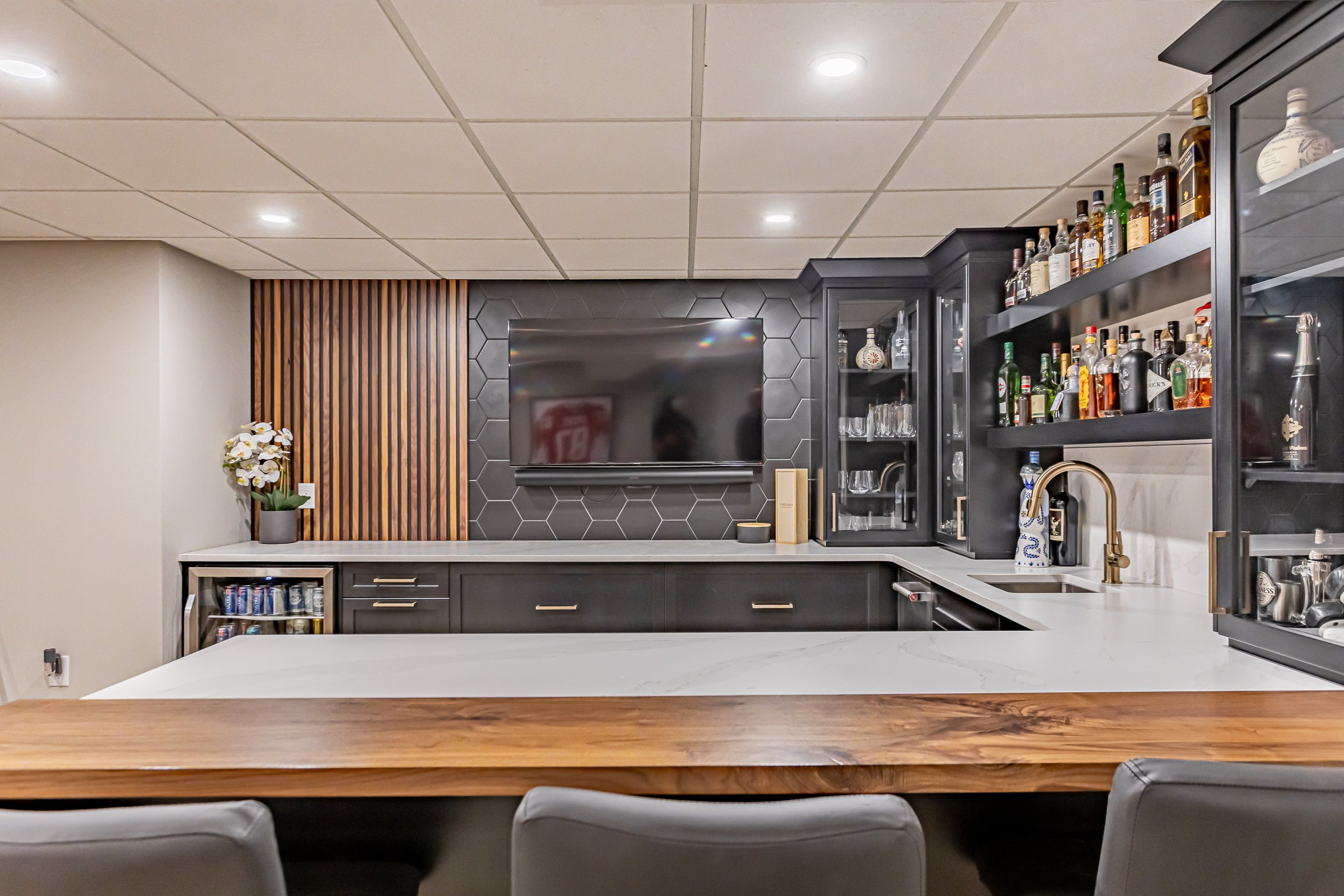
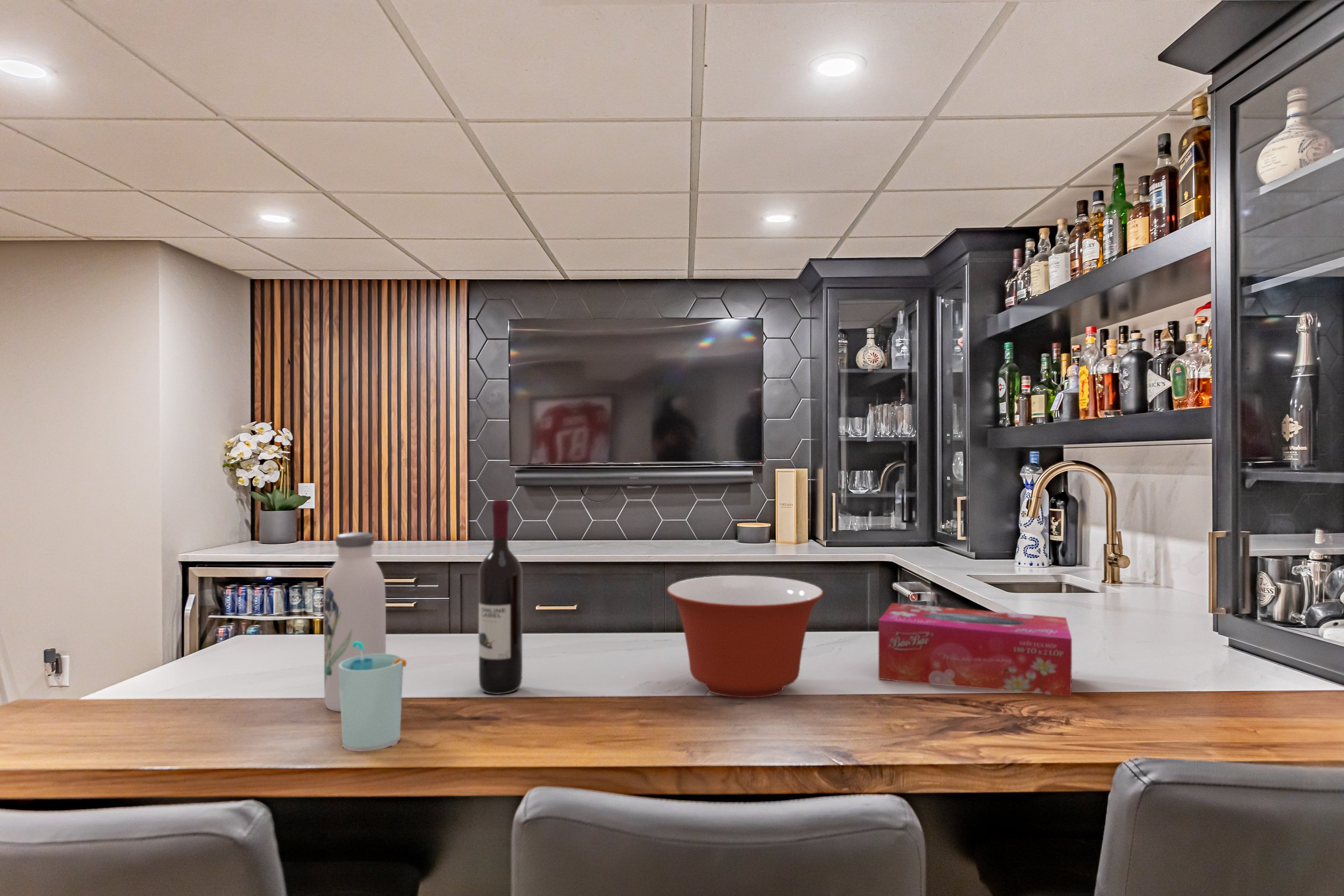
+ mixing bowl [666,575,824,698]
+ cup [339,641,407,752]
+ wine bottle [478,499,523,695]
+ tissue box [878,603,1073,697]
+ water bottle [324,532,387,712]
